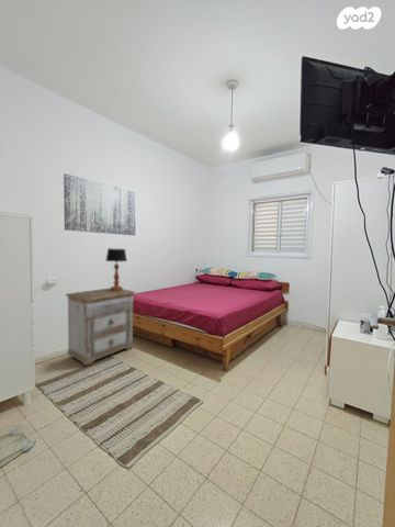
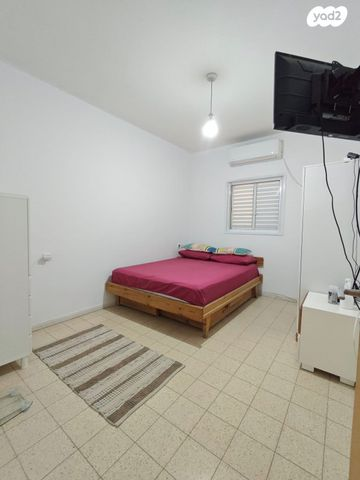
- wall art [63,172,137,236]
- table lamp [104,247,128,291]
- nightstand [65,288,136,367]
